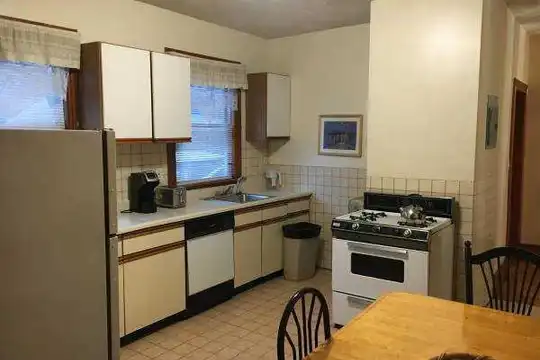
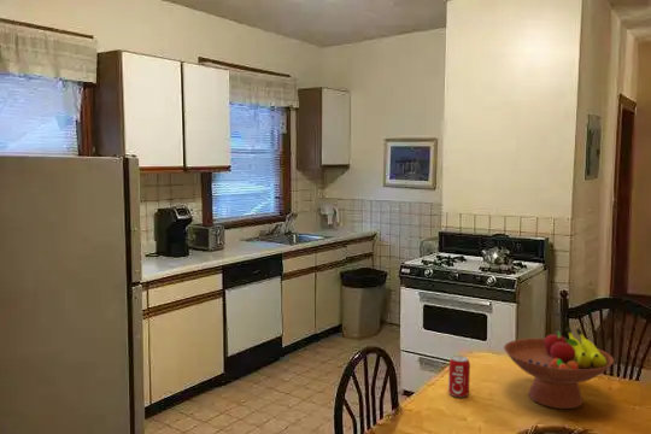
+ beverage can [447,354,471,398]
+ fruit bowl [503,326,615,410]
